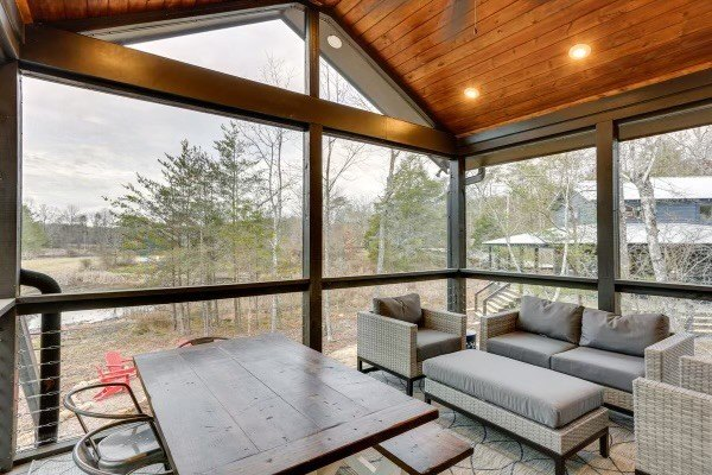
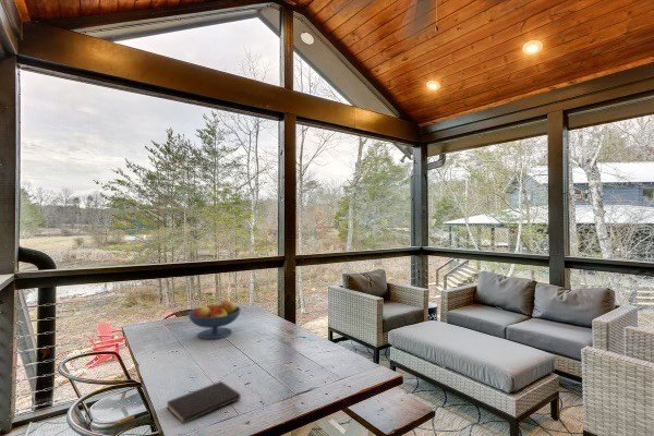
+ hardcover book [166,380,242,425]
+ fruit bowl [186,299,242,340]
